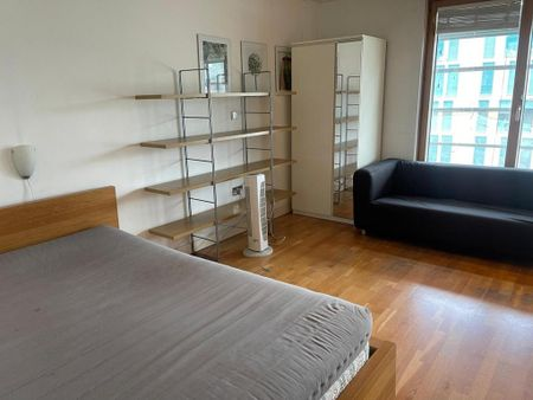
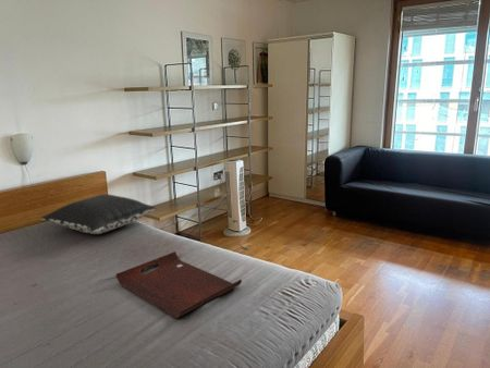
+ pillow [39,193,157,235]
+ serving tray [115,250,243,319]
